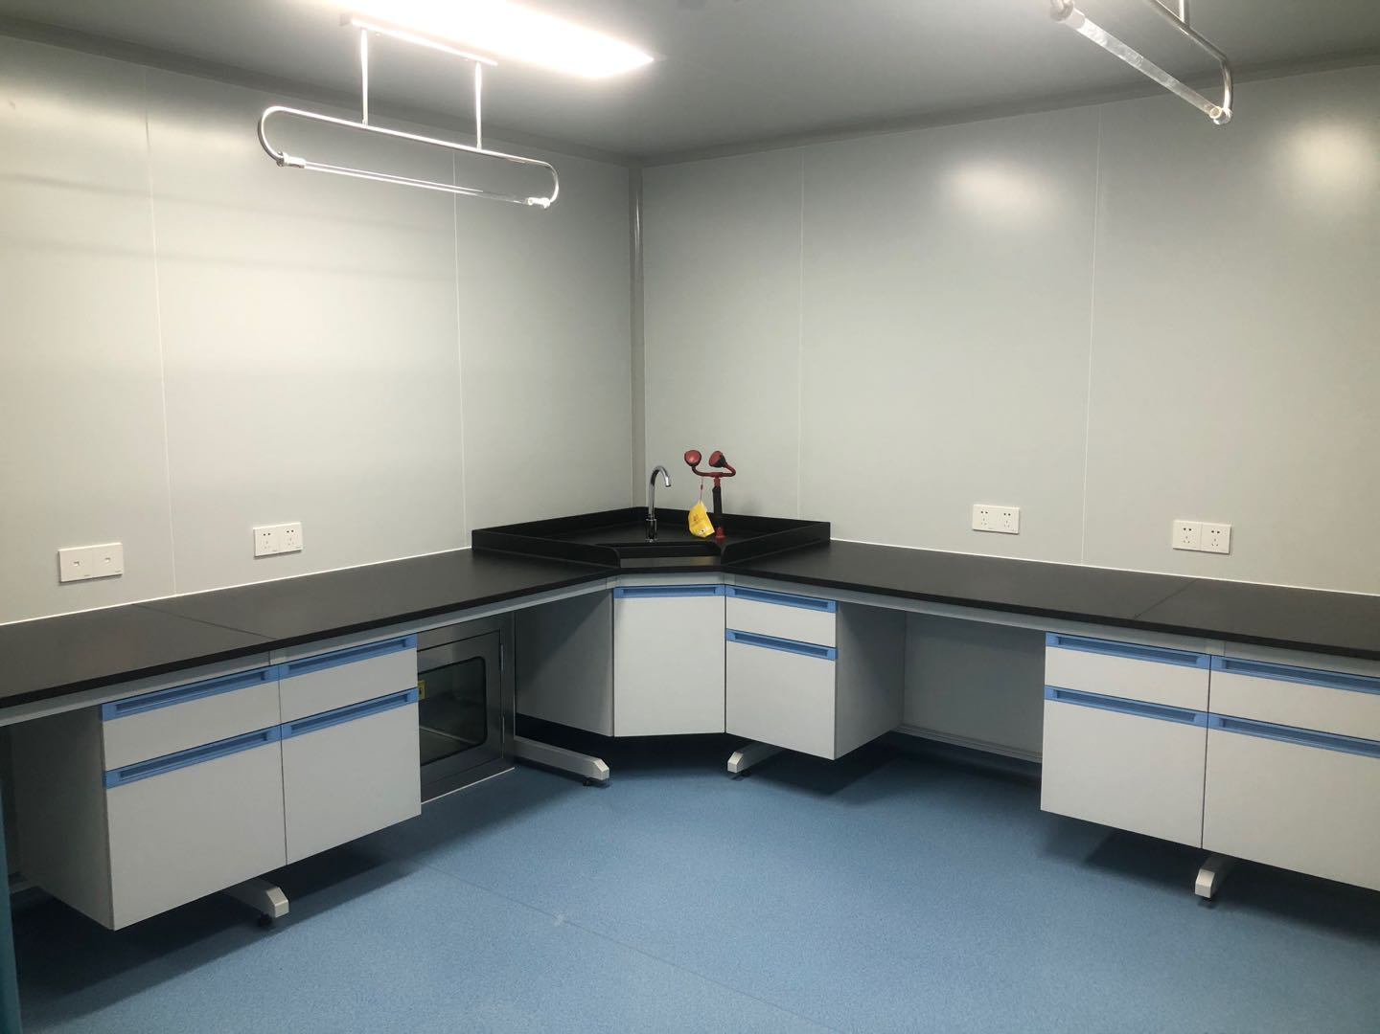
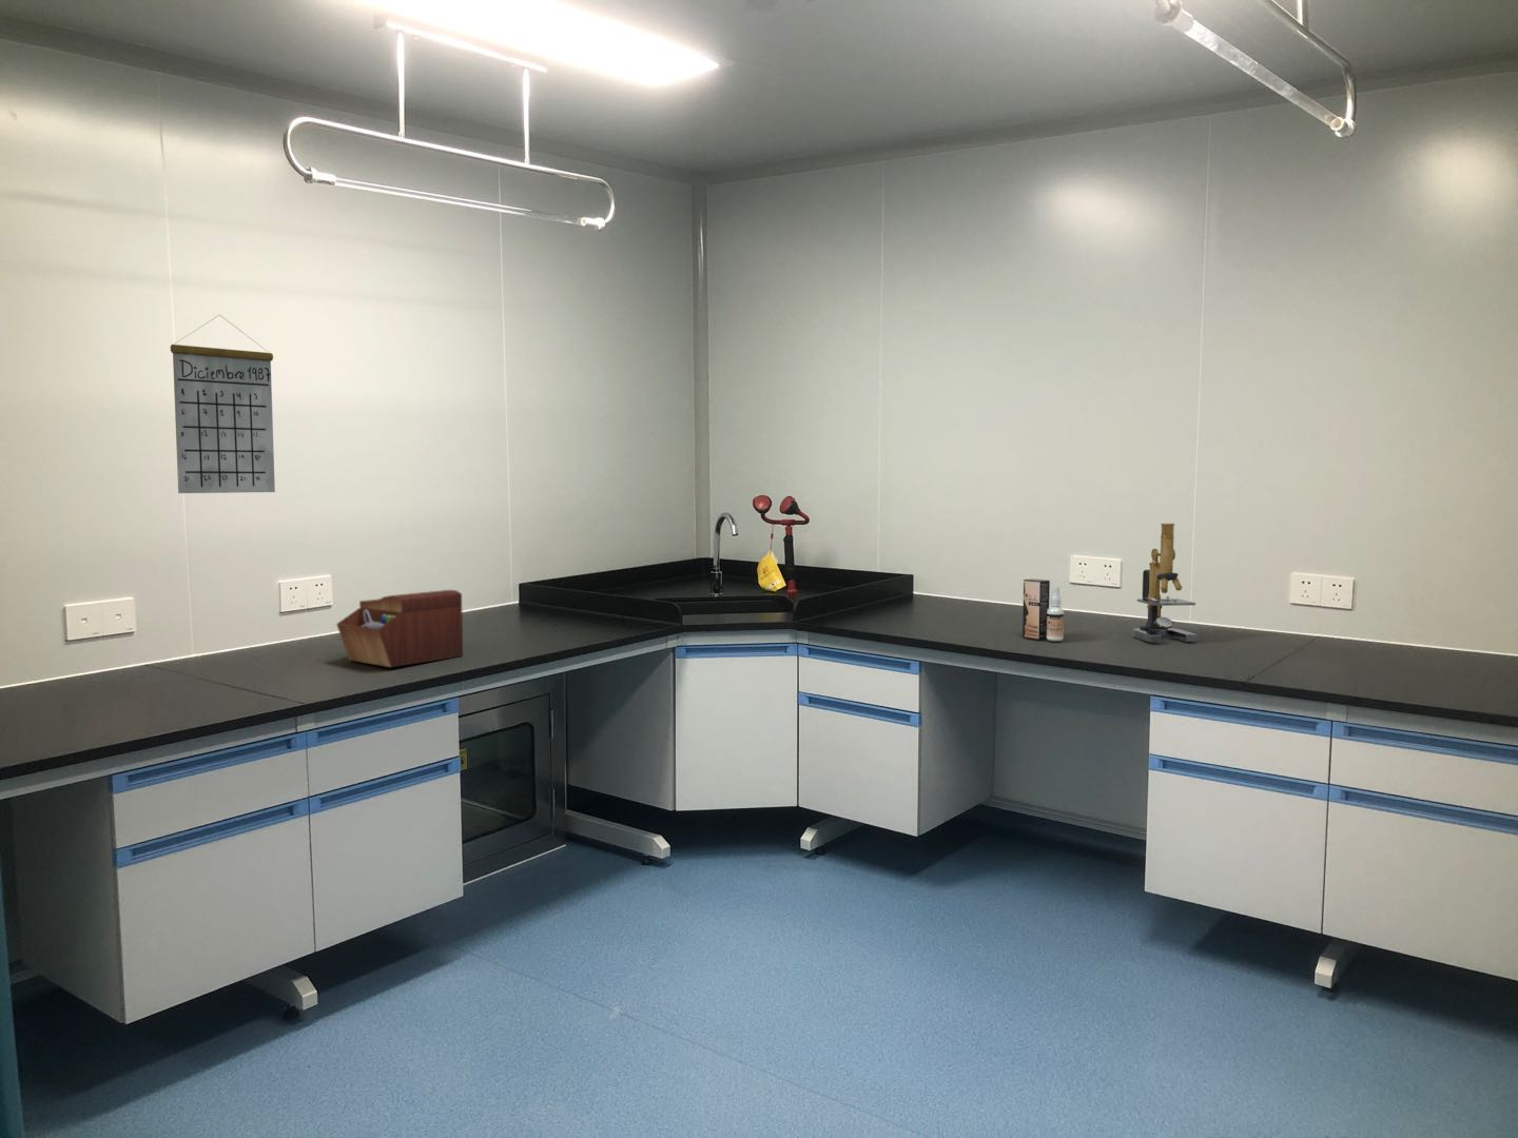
+ calendar [170,314,276,494]
+ microscope [1132,522,1199,643]
+ spray bottle [1022,577,1065,642]
+ sewing box [335,589,464,668]
